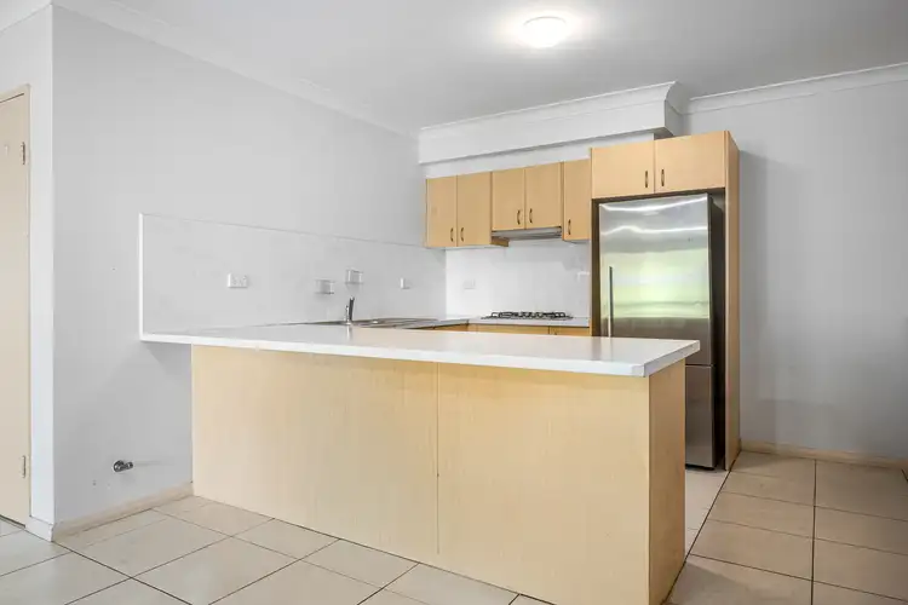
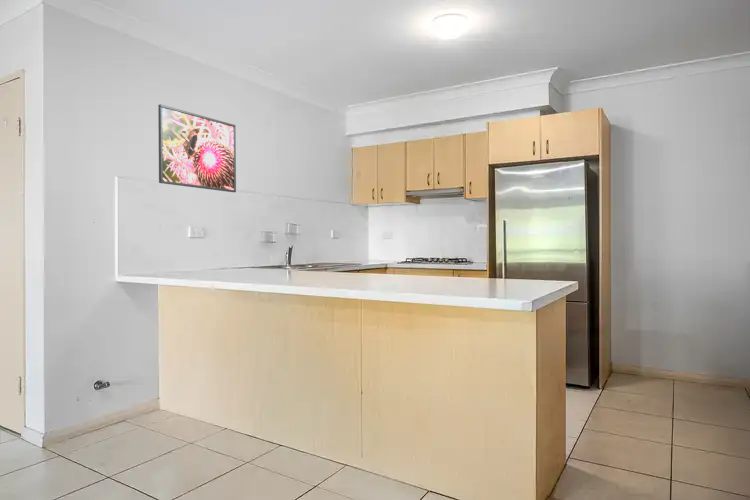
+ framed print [157,103,237,193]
